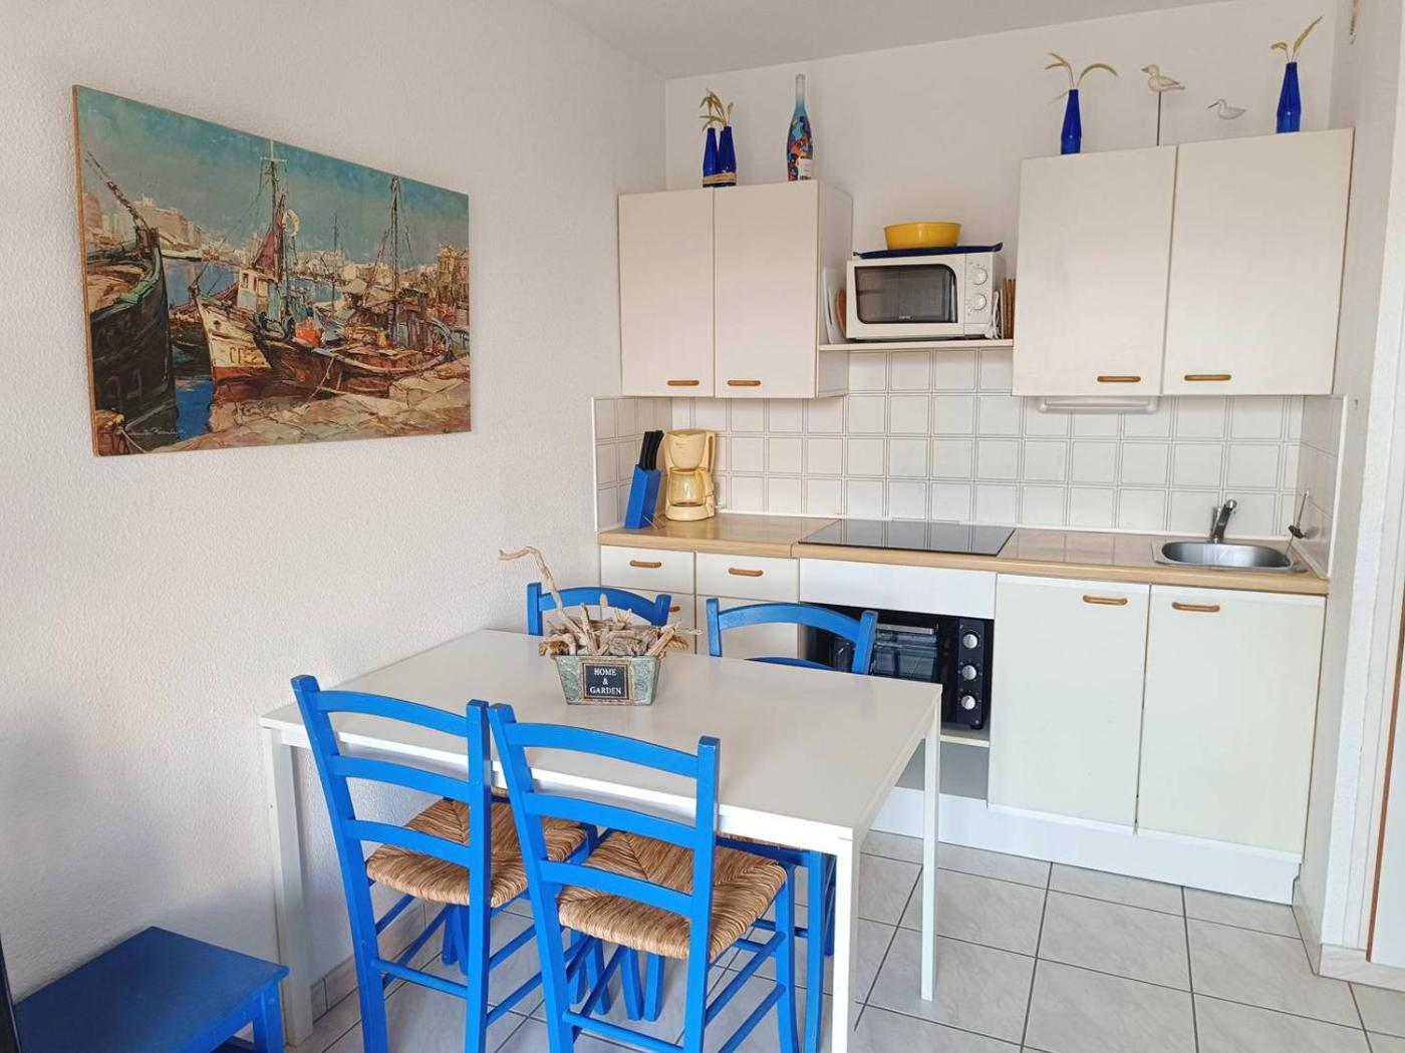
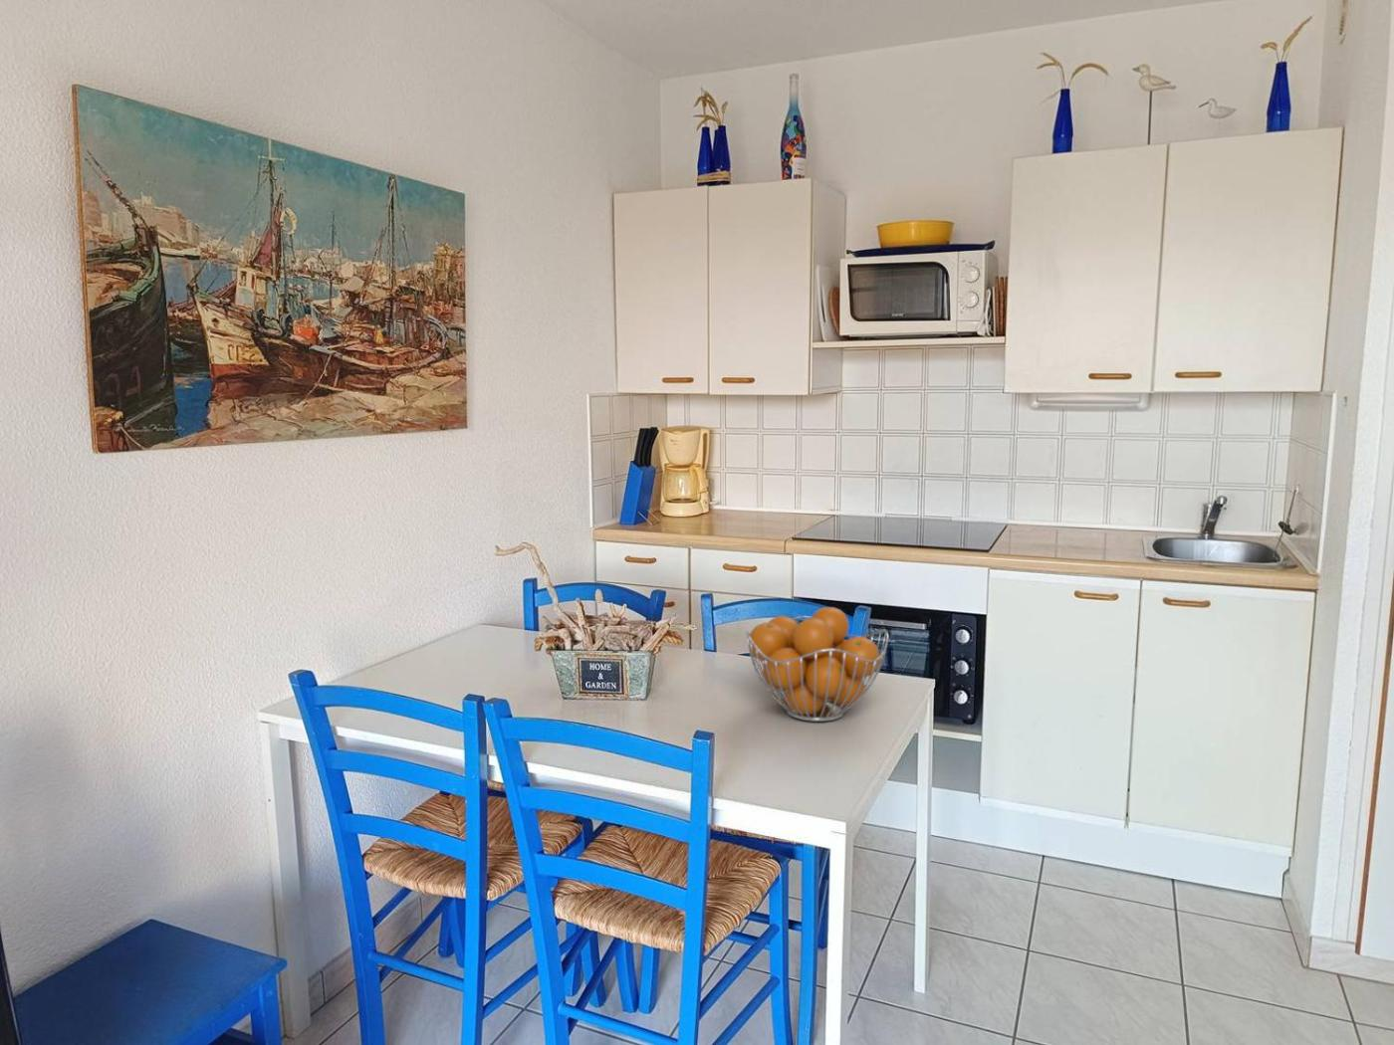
+ fruit basket [745,606,889,722]
